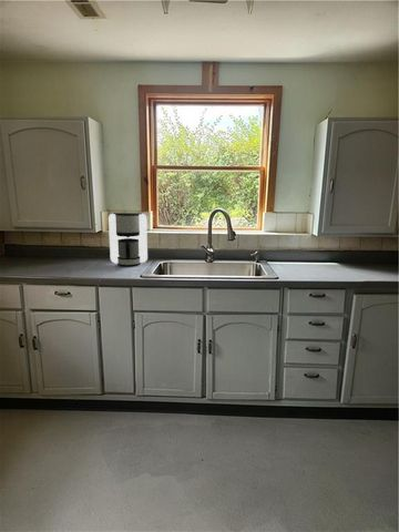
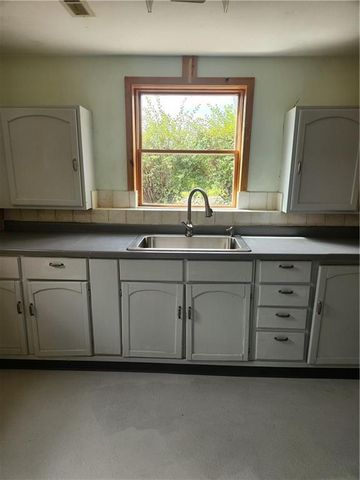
- coffee maker [108,212,149,267]
